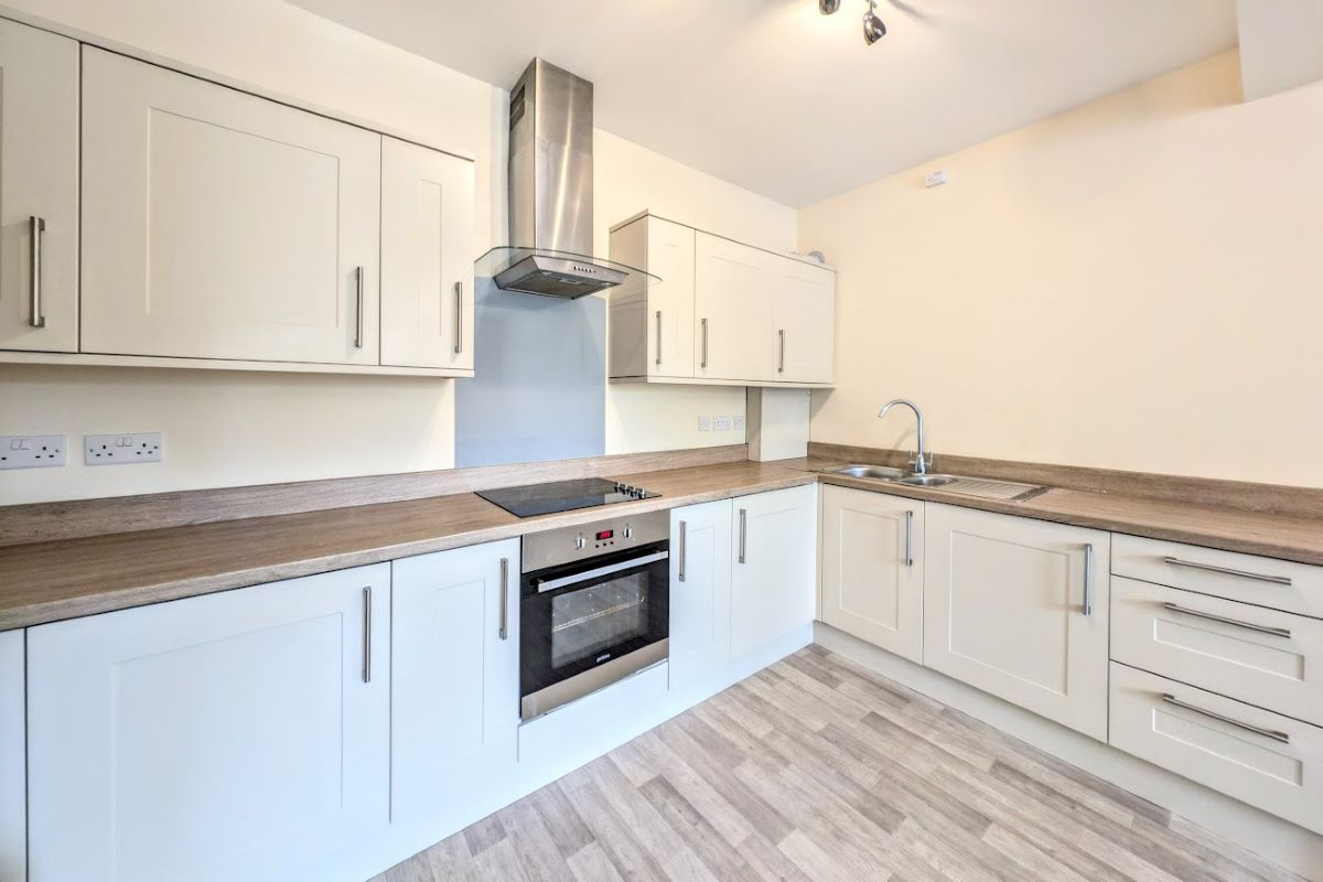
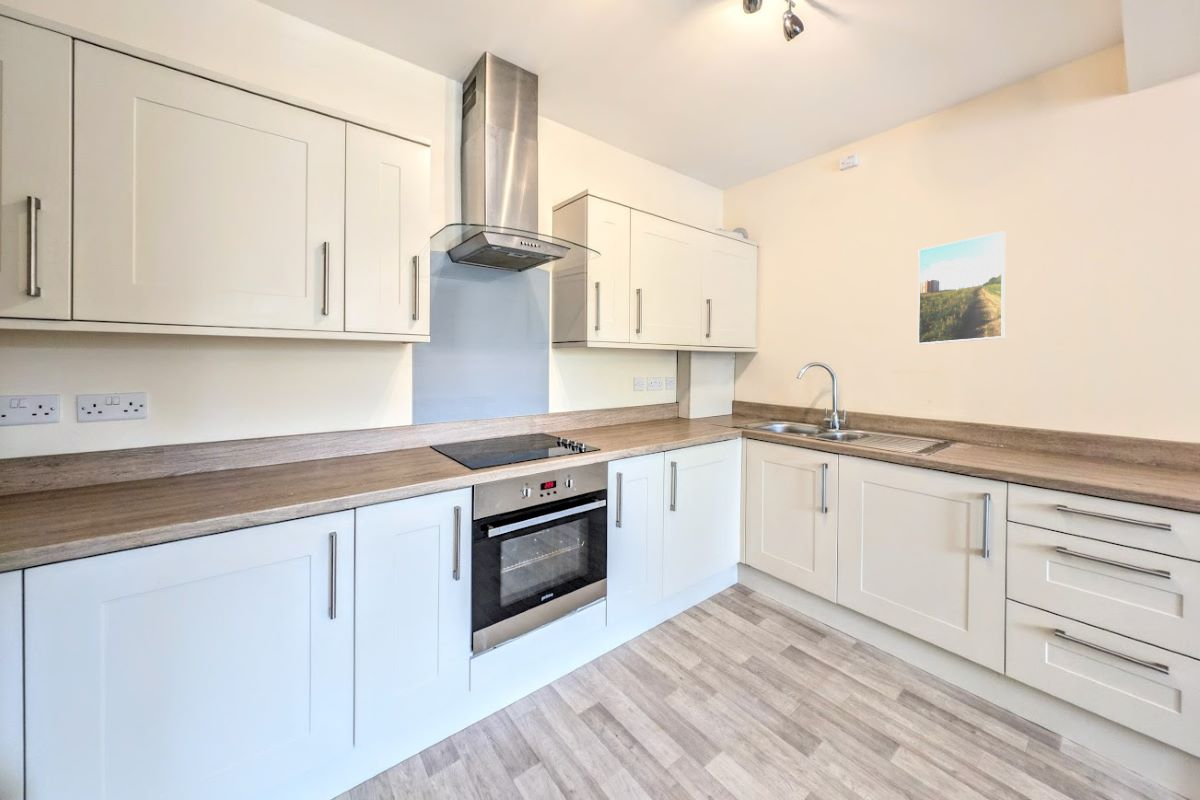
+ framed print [917,230,1006,346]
